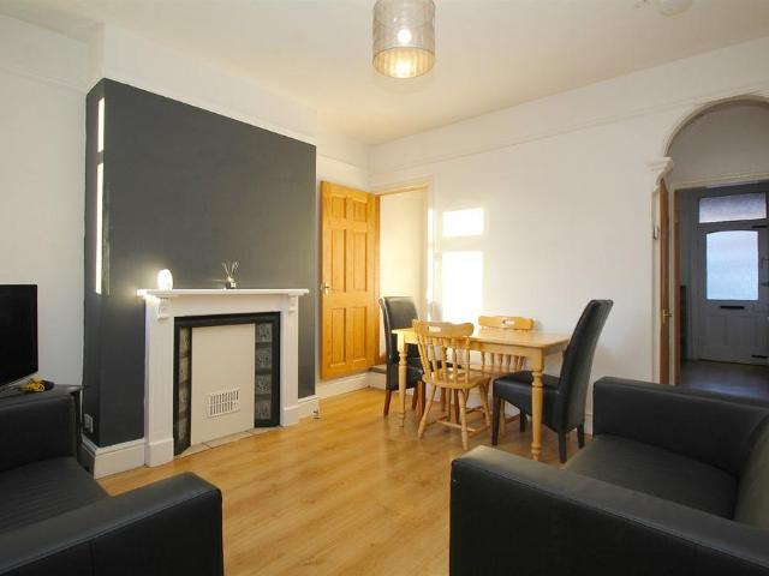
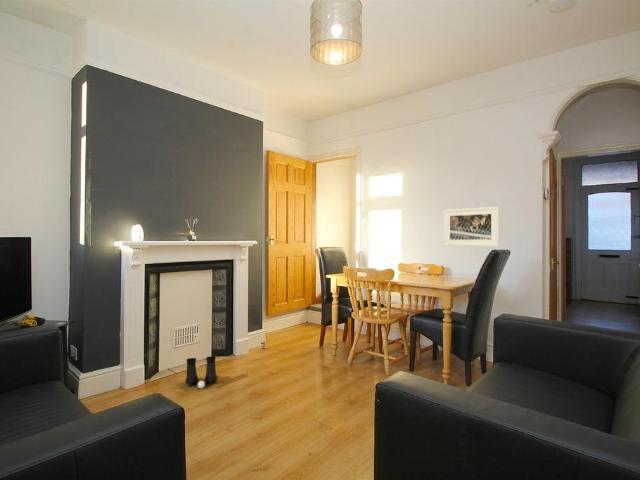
+ boots [185,355,218,389]
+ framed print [443,206,500,247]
